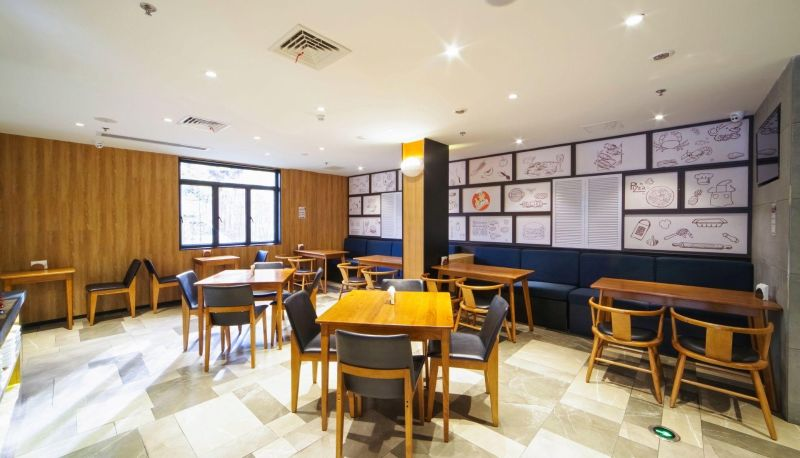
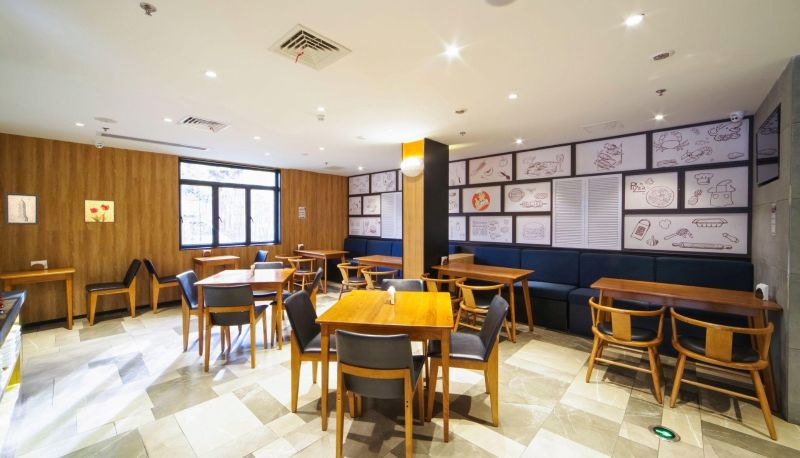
+ wall art [83,198,116,223]
+ wall art [4,192,39,226]
